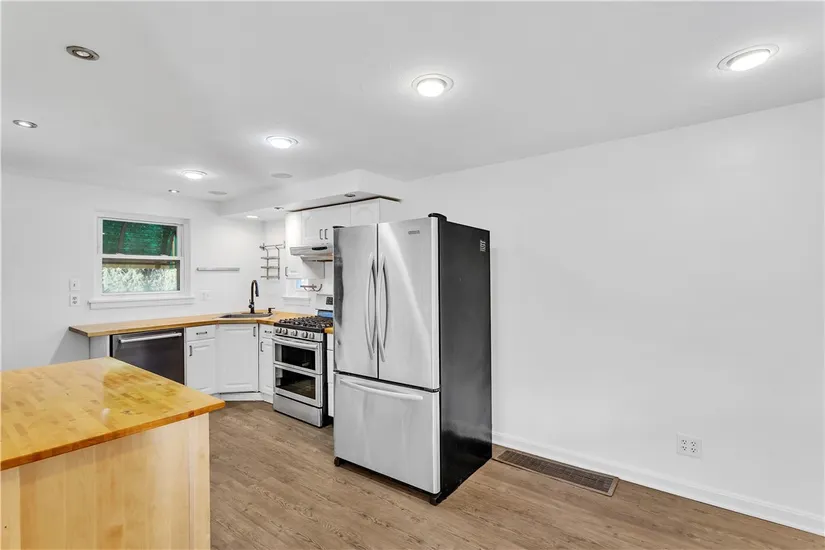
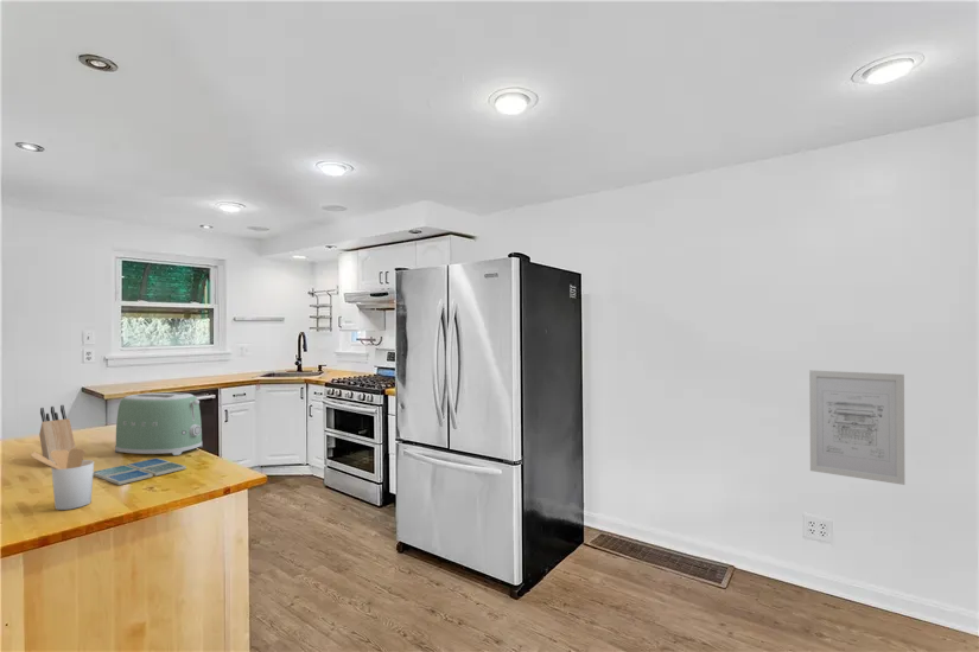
+ drink coaster [93,458,187,486]
+ utensil holder [30,447,95,511]
+ wall art [808,369,905,486]
+ toaster [114,391,203,456]
+ knife block [38,404,77,465]
